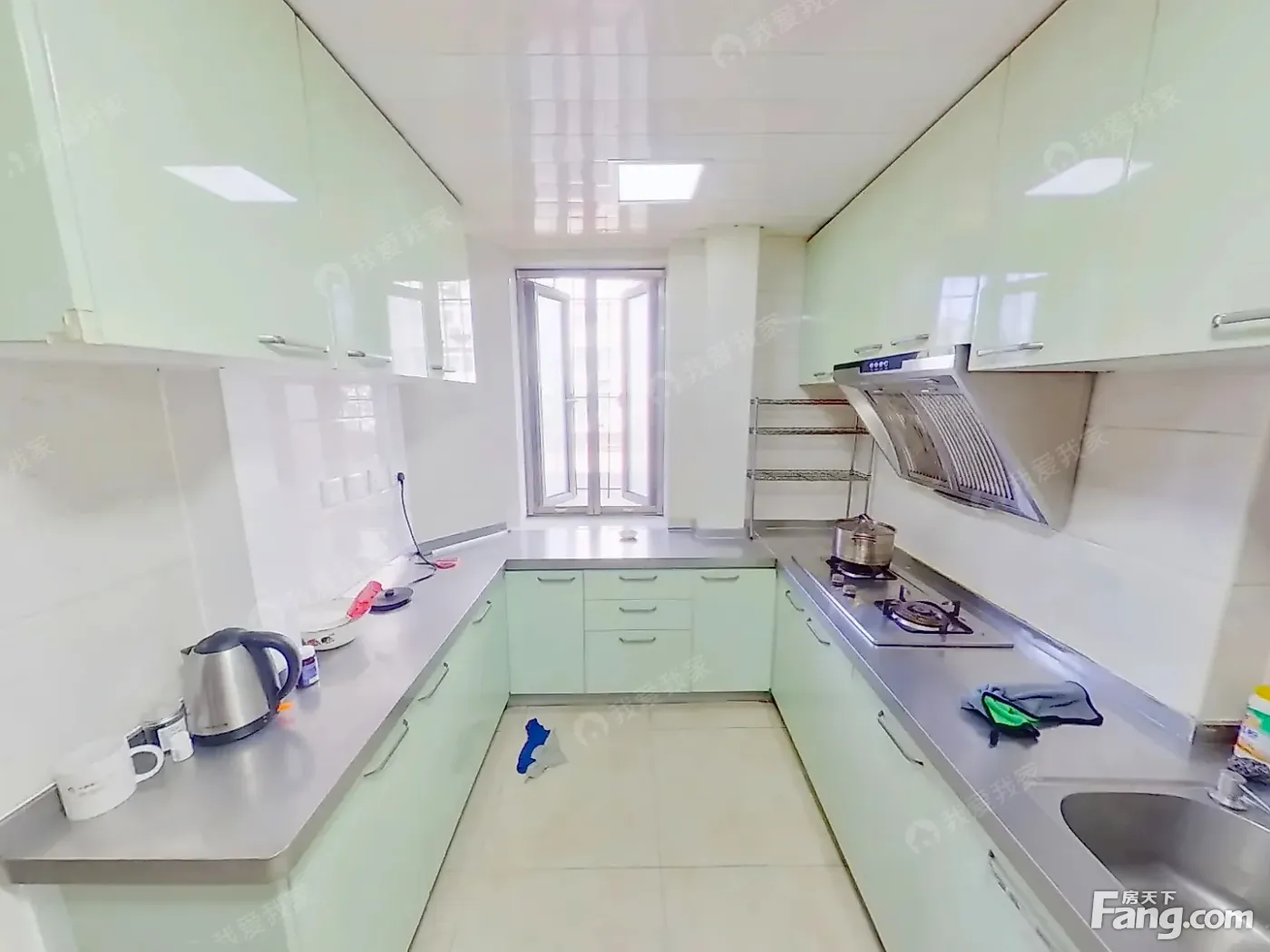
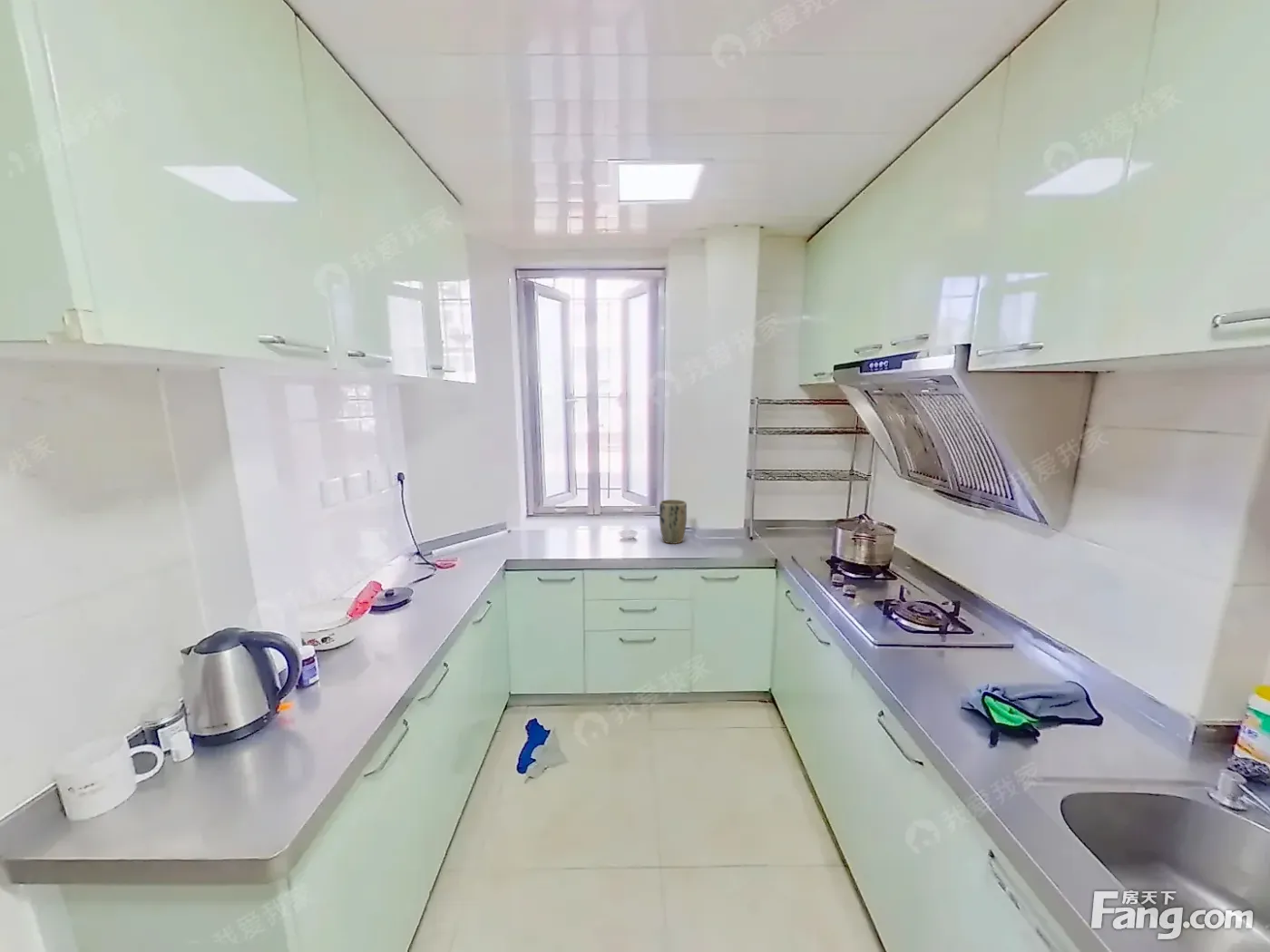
+ plant pot [659,499,688,545]
